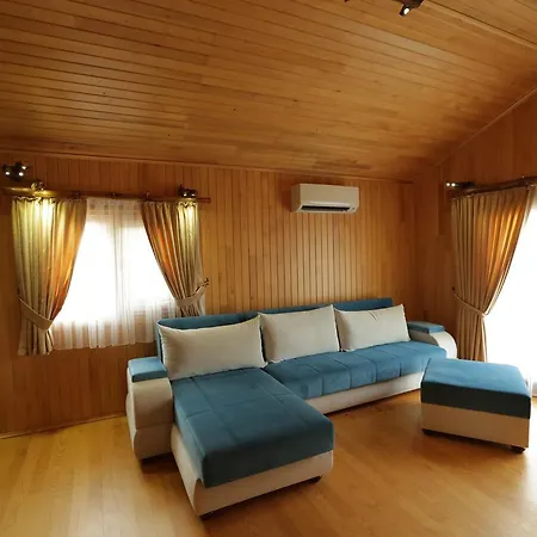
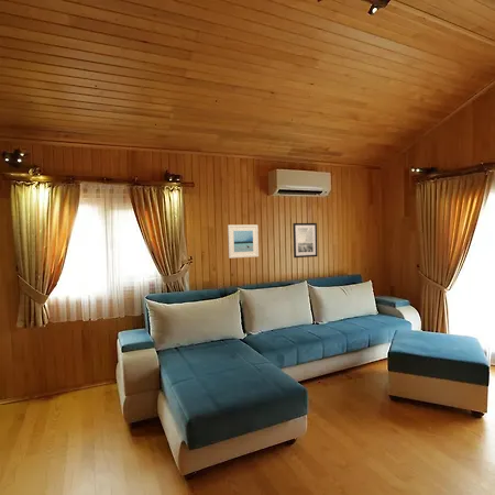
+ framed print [227,223,260,260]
+ wall art [292,222,319,258]
